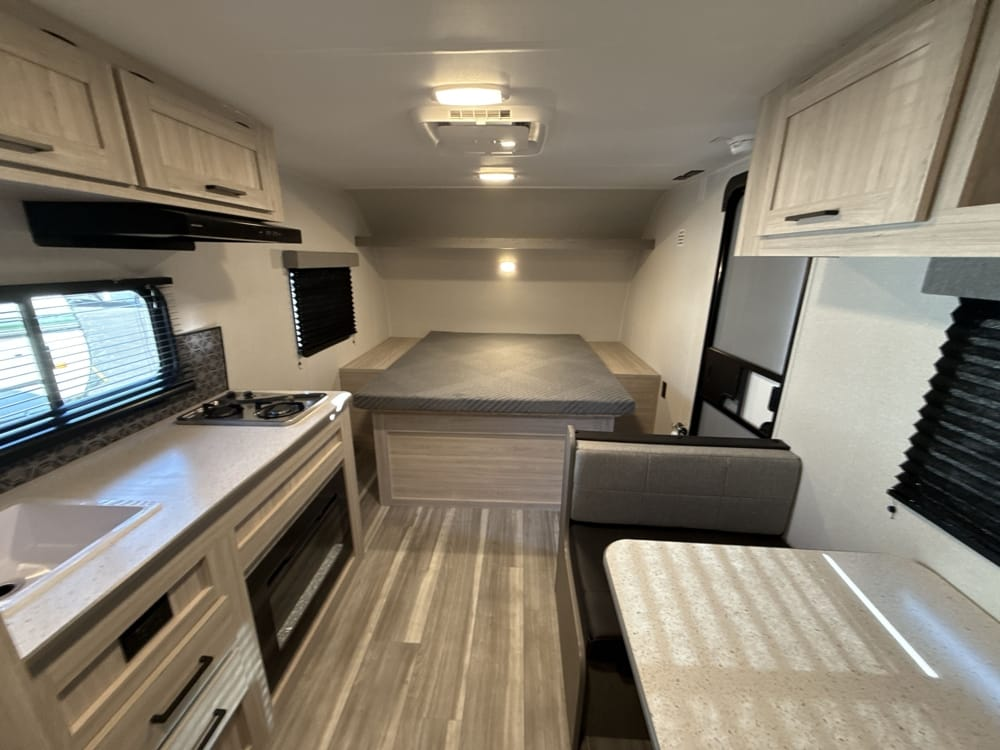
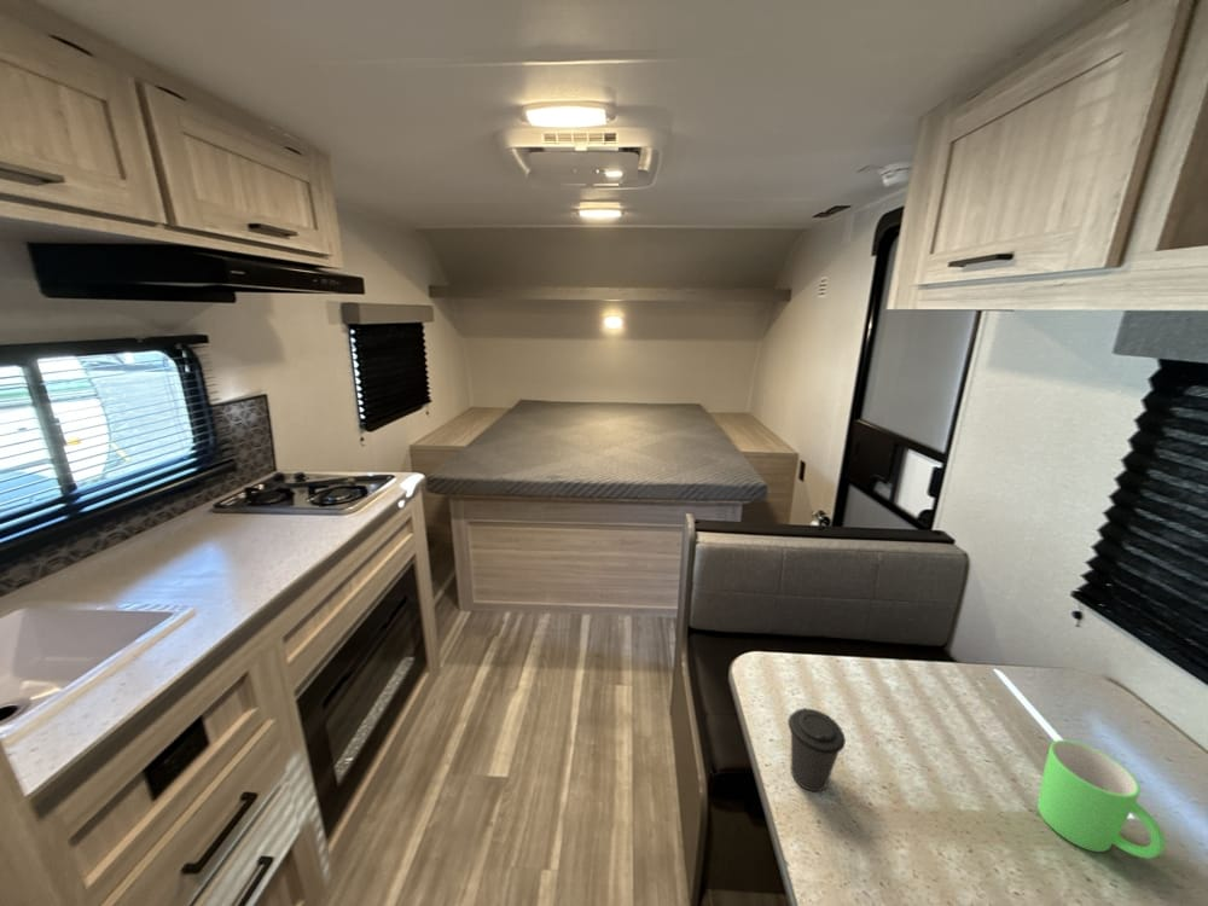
+ mug [1036,739,1167,860]
+ coffee cup [786,708,847,792]
